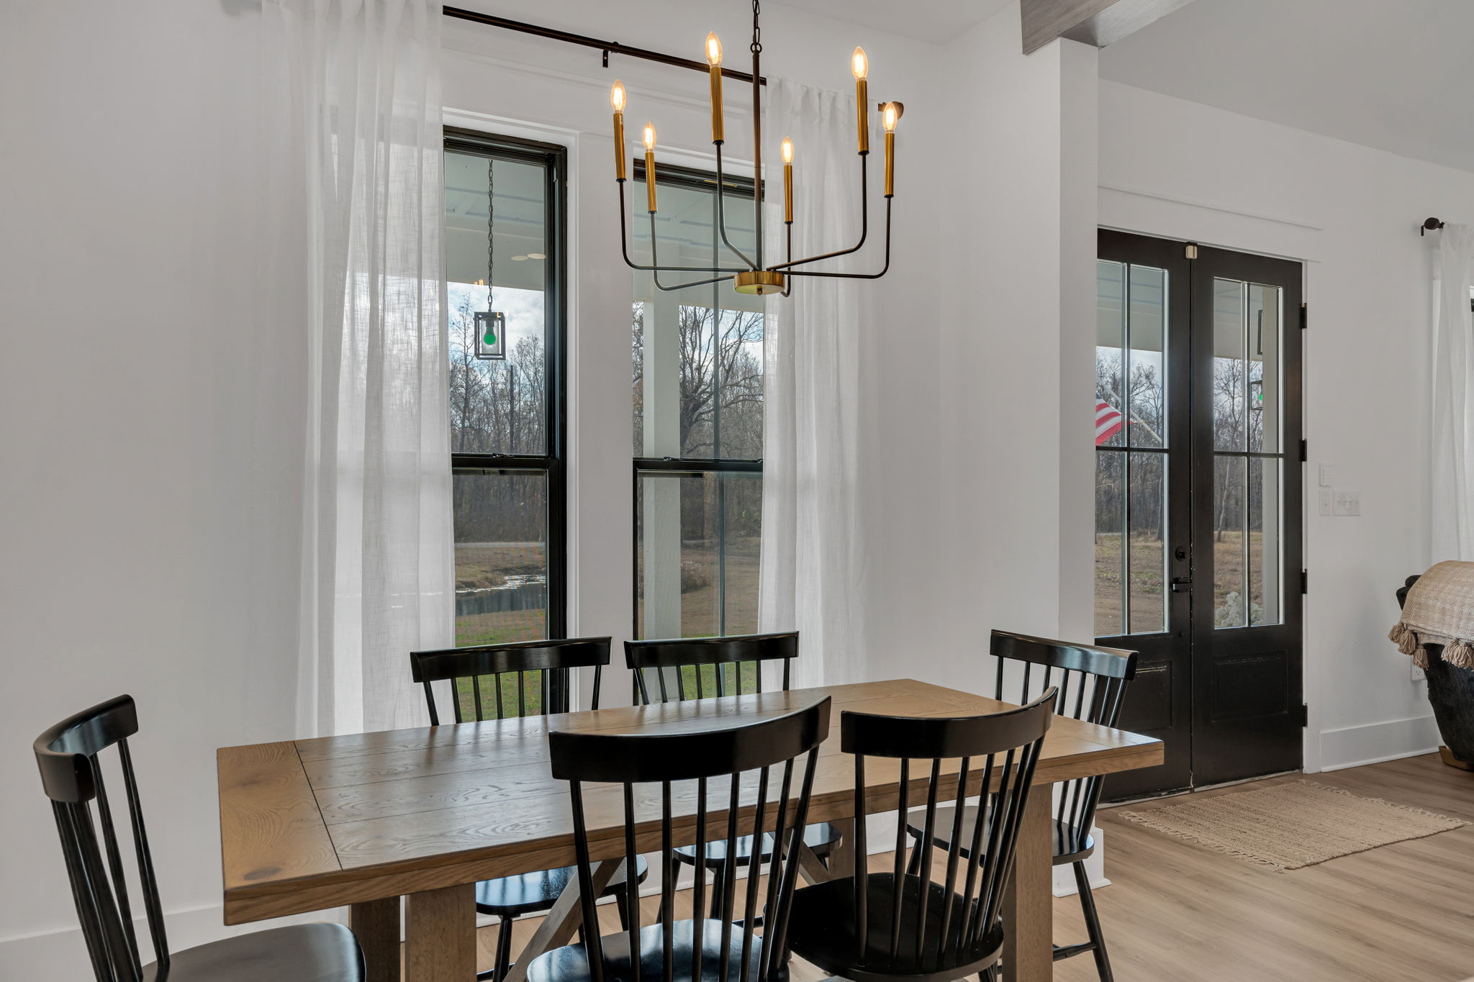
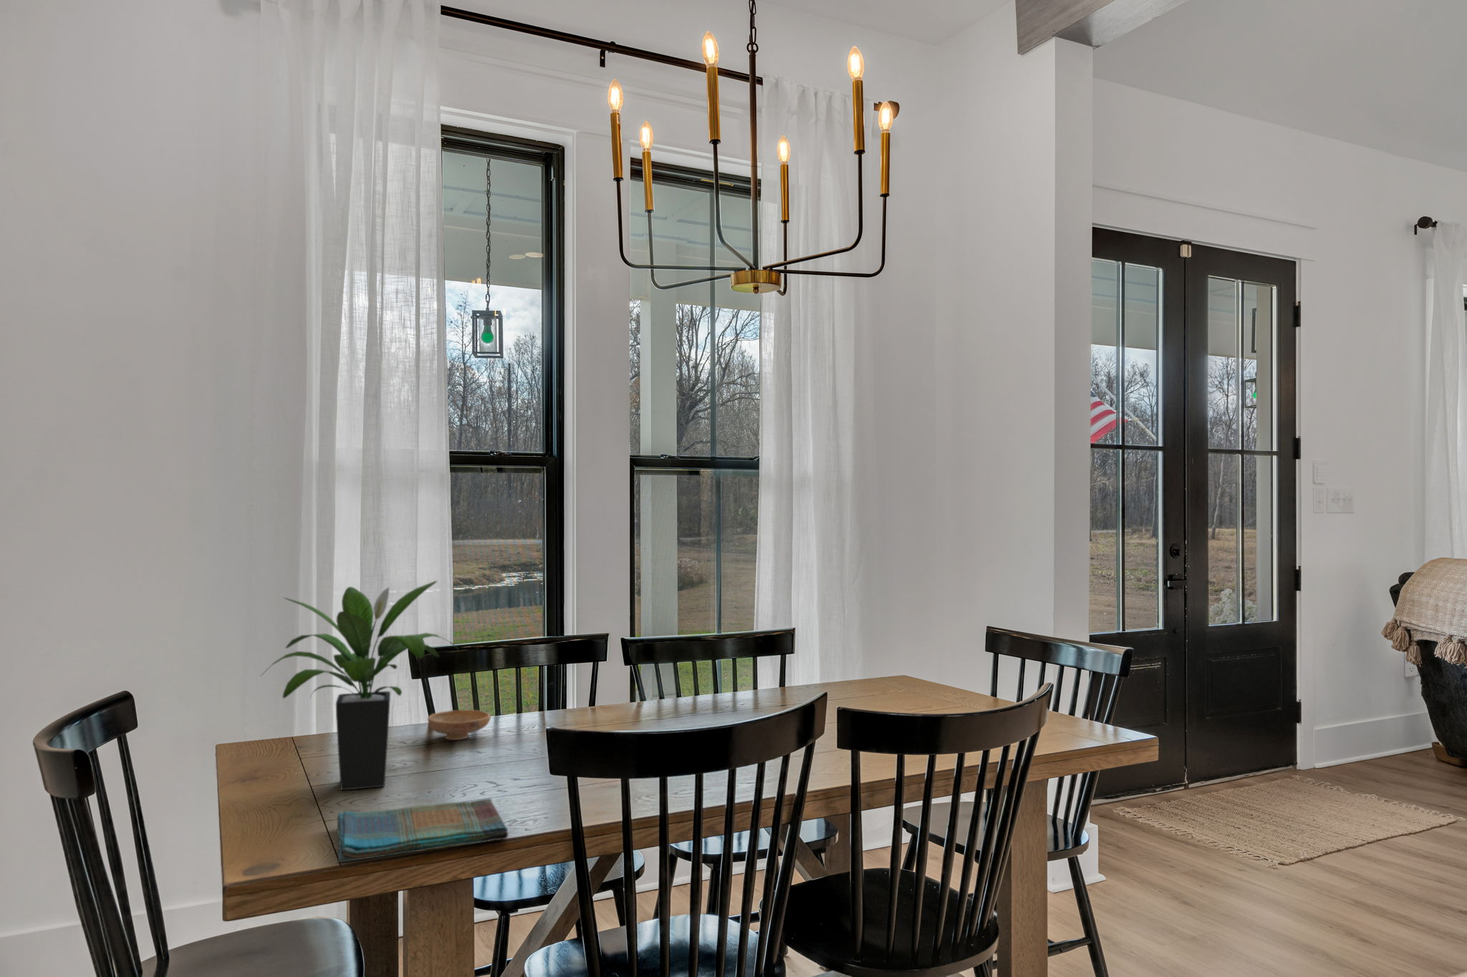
+ potted plant [261,580,461,791]
+ dish towel [337,798,509,864]
+ bowl [426,710,492,740]
